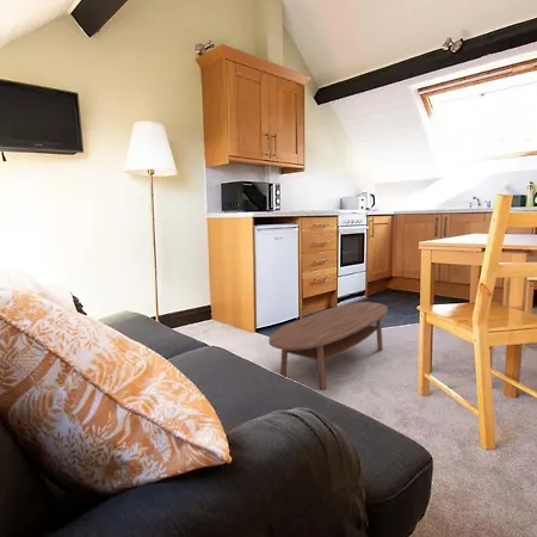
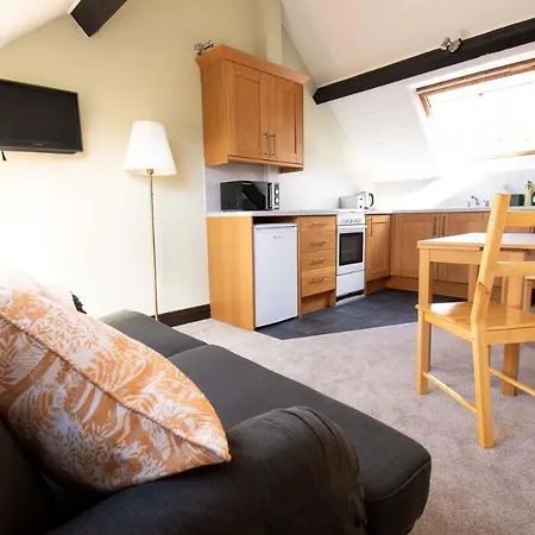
- coffee table [267,301,389,391]
